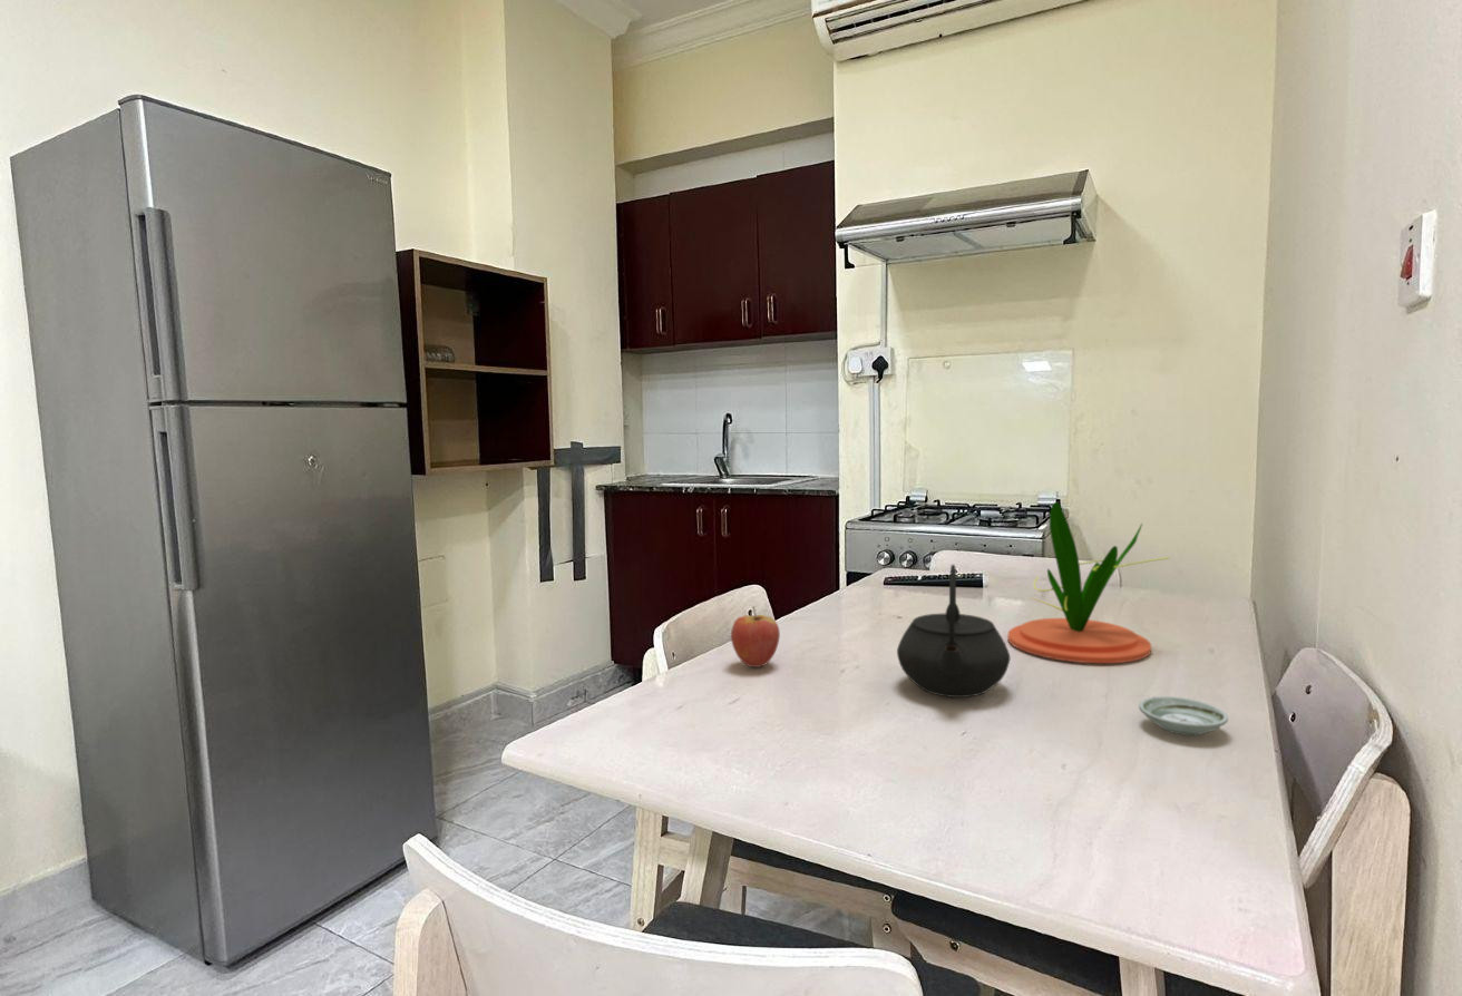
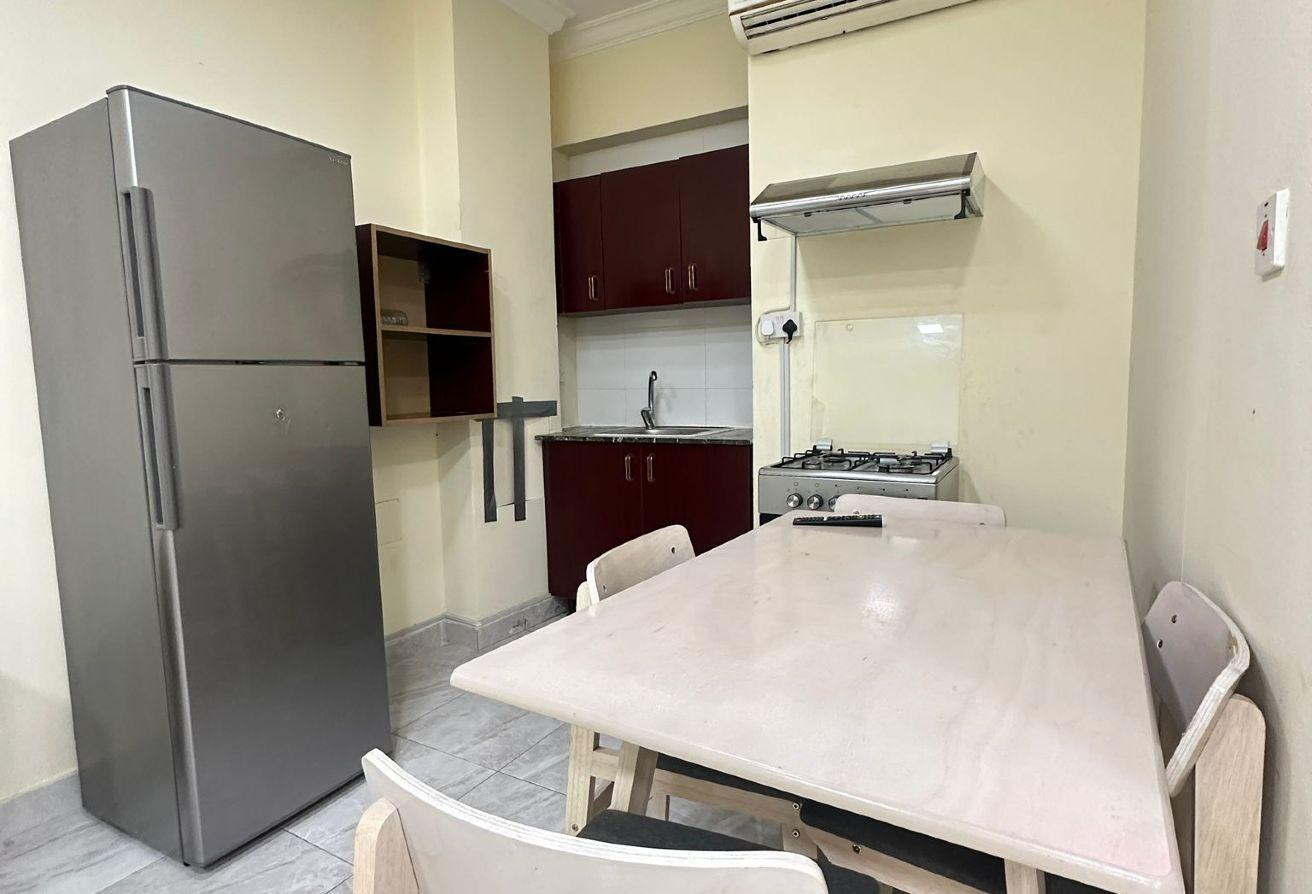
- fruit [730,605,781,668]
- kettle [896,564,1011,699]
- saucer [1138,695,1229,736]
- plant [1006,501,1170,664]
